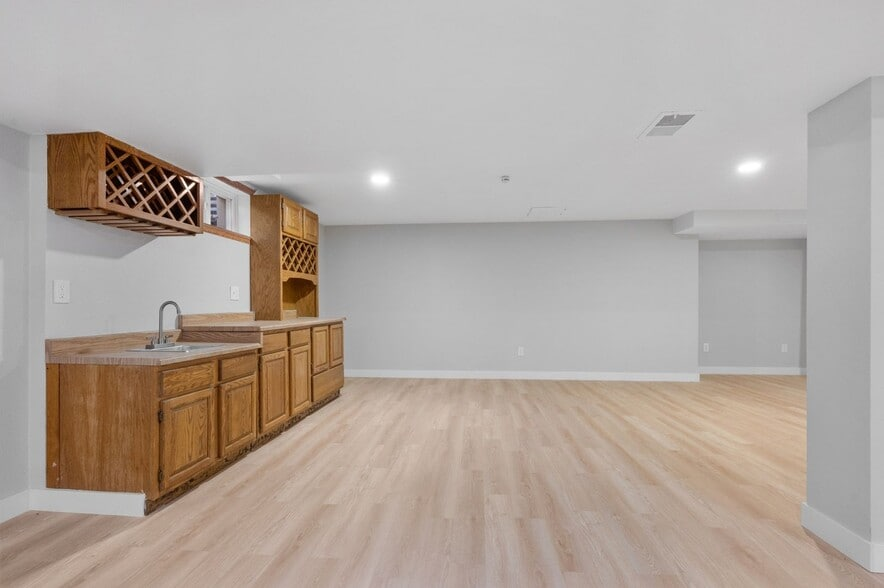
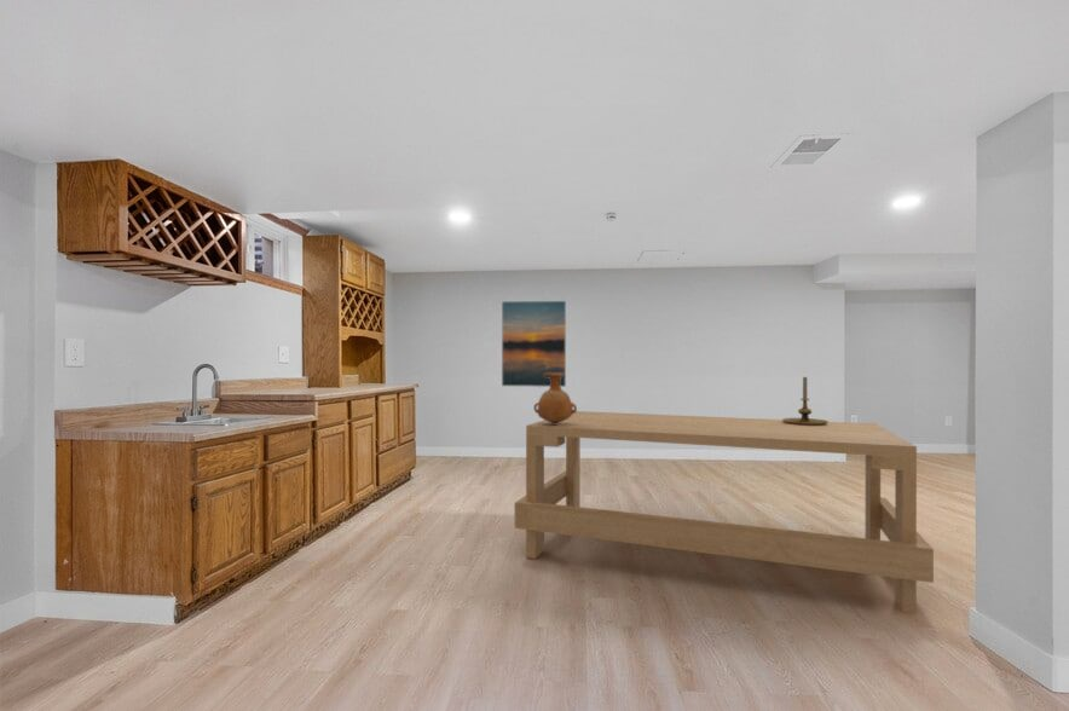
+ vase [533,374,578,424]
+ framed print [501,300,567,388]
+ dining table [514,410,935,615]
+ candle holder [781,376,830,426]
